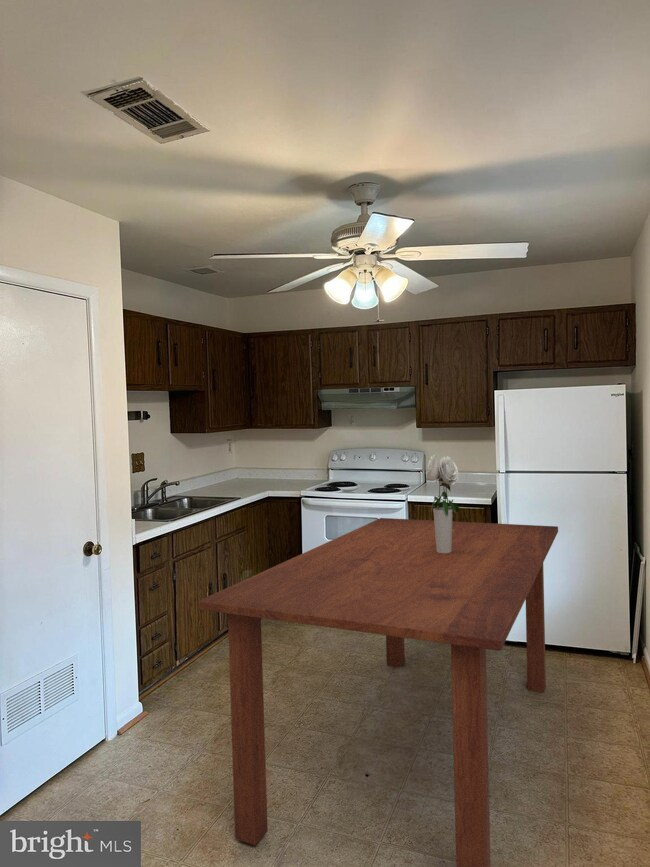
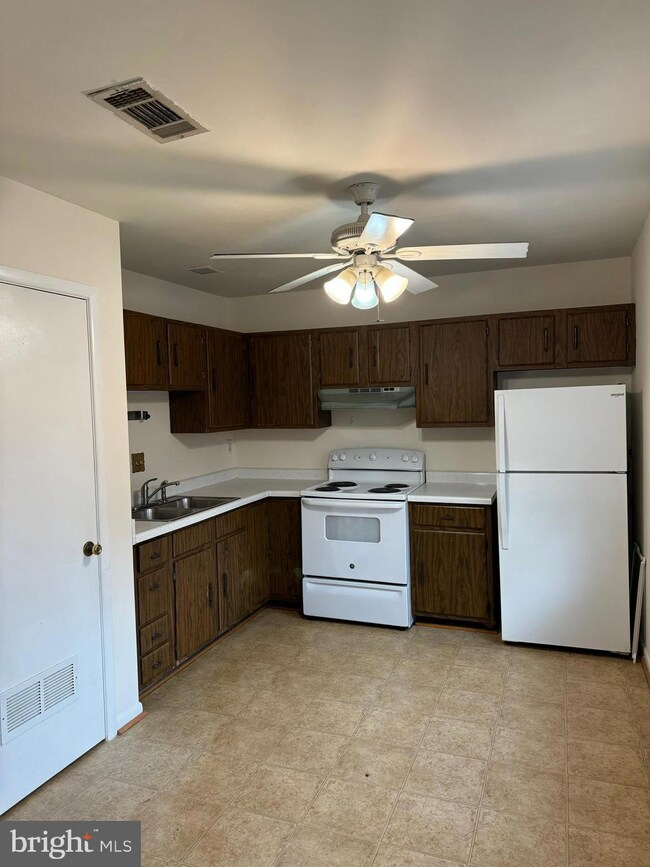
- dining table [197,517,559,867]
- bouquet [425,454,460,553]
